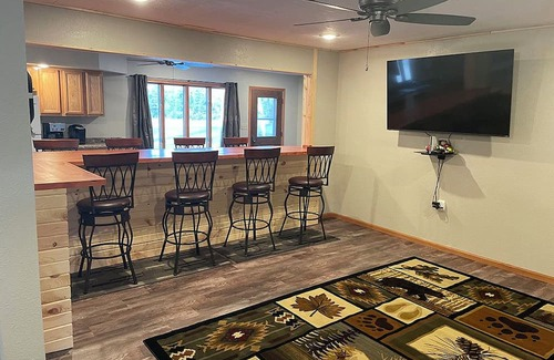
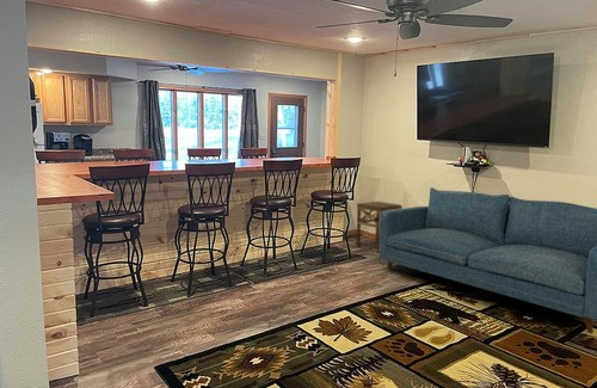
+ side table [356,201,404,253]
+ sofa [378,186,597,334]
